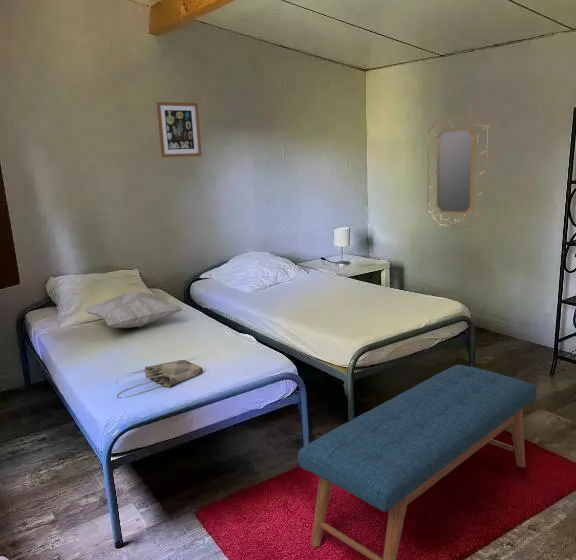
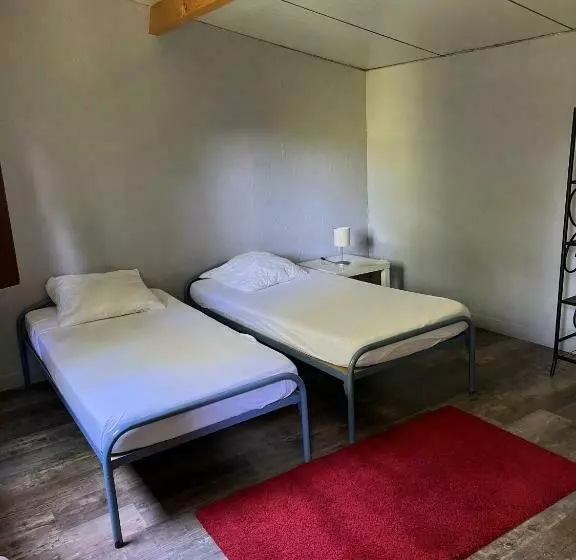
- tote bag [115,359,203,398]
- wall art [156,101,203,158]
- bench [297,364,538,560]
- home mirror [426,110,489,229]
- decorative pillow [83,291,184,329]
